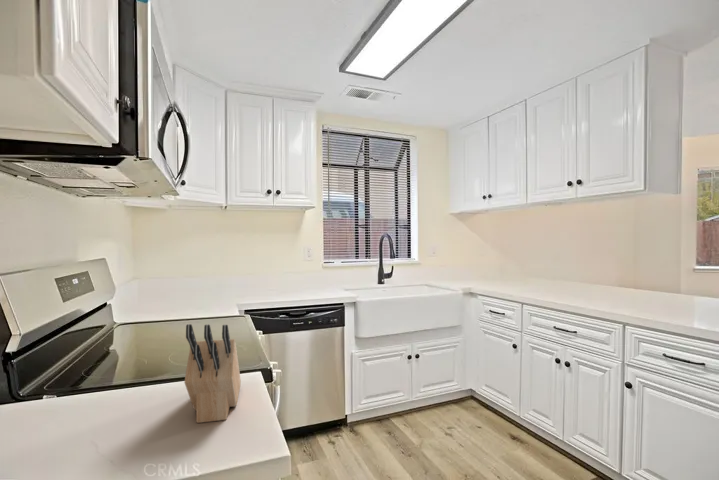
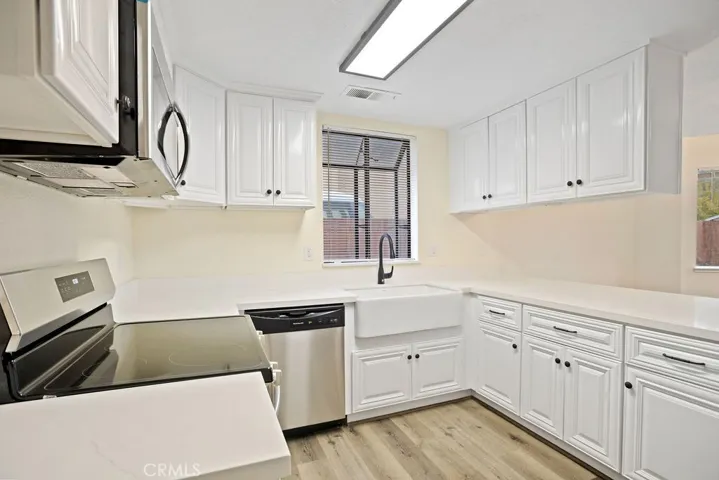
- knife block [183,323,242,424]
